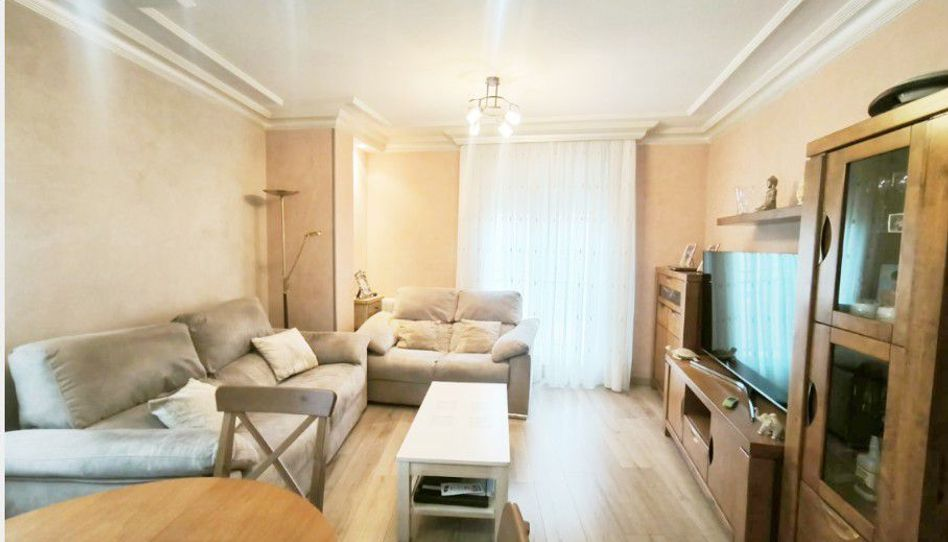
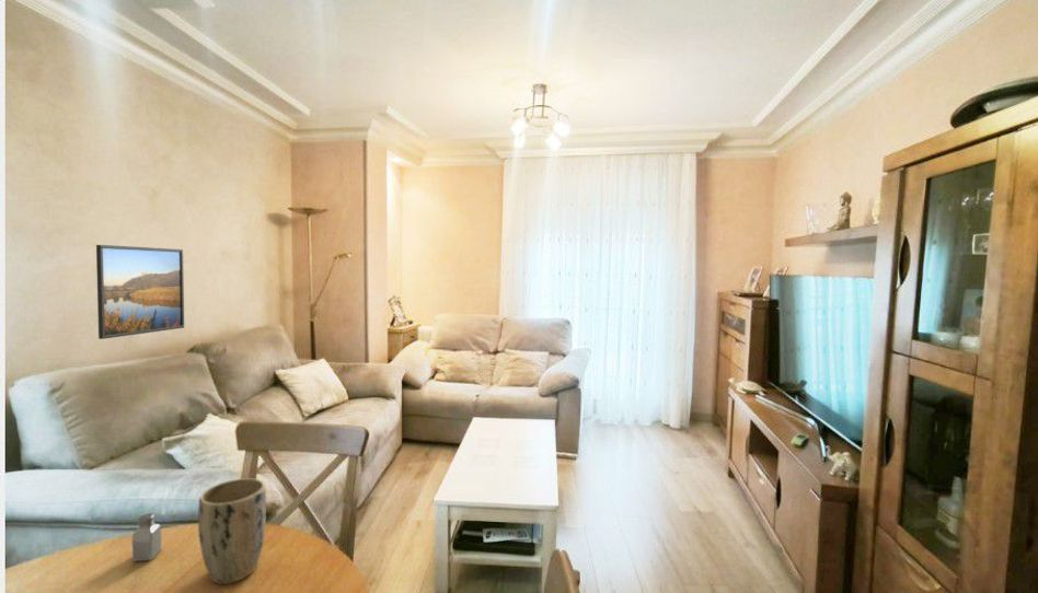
+ saltshaker [131,513,162,562]
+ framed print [95,244,185,340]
+ plant pot [197,478,267,585]
